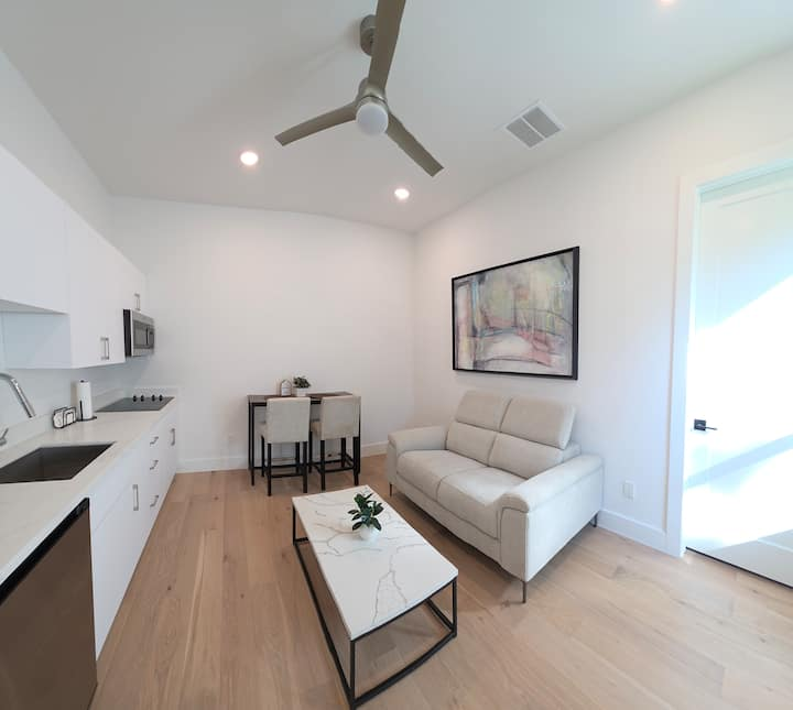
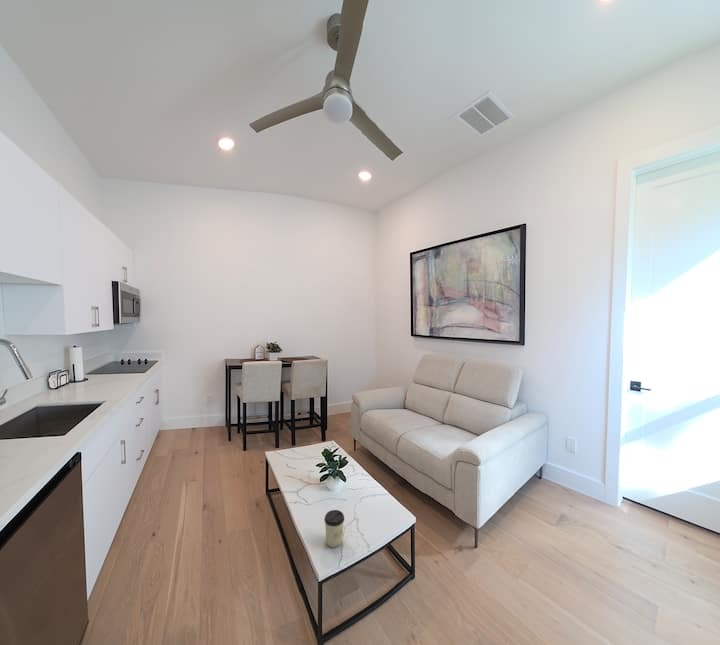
+ cup [323,509,345,549]
